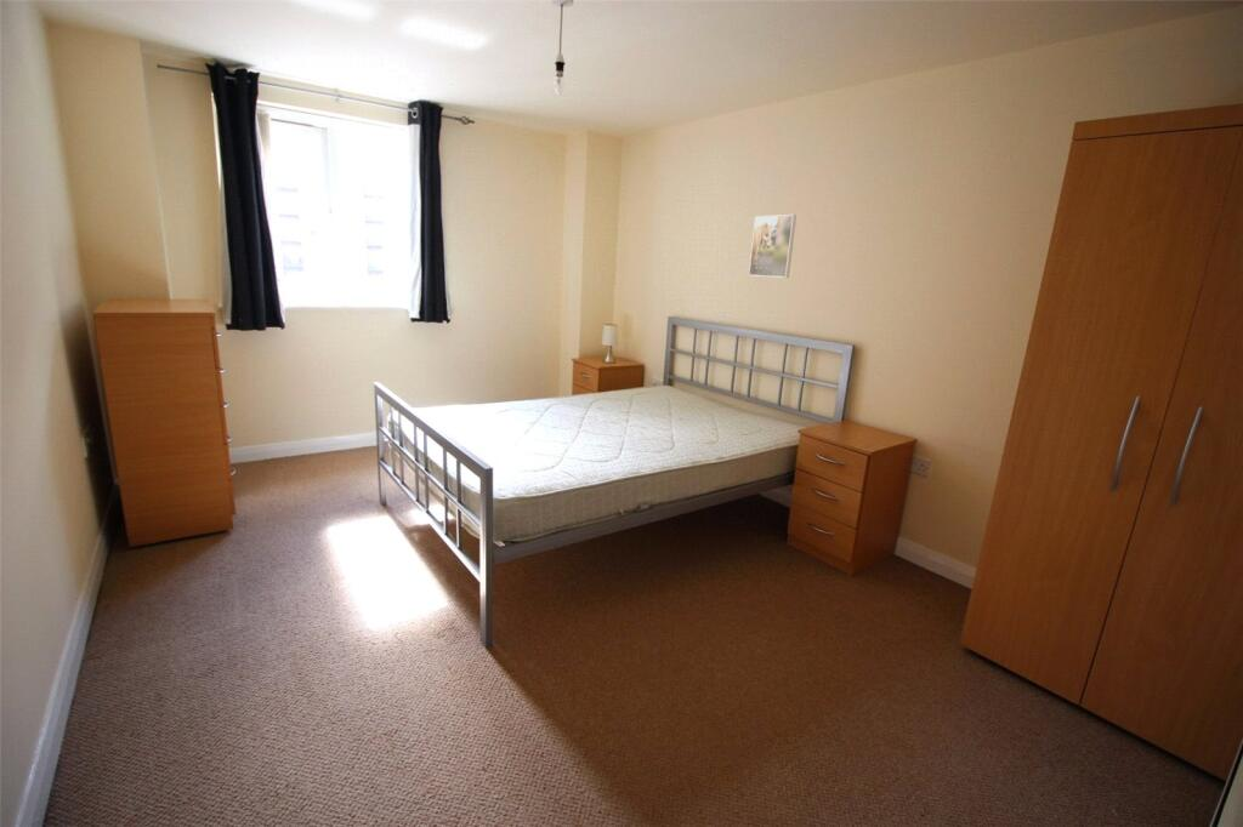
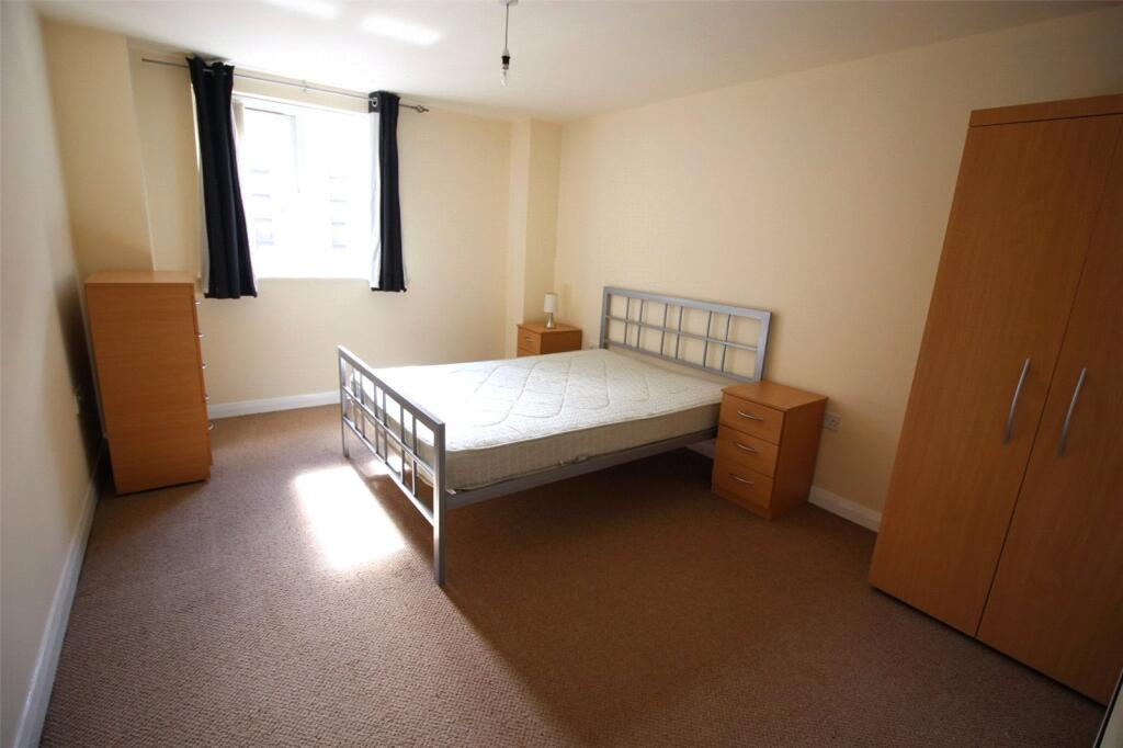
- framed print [748,213,798,279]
